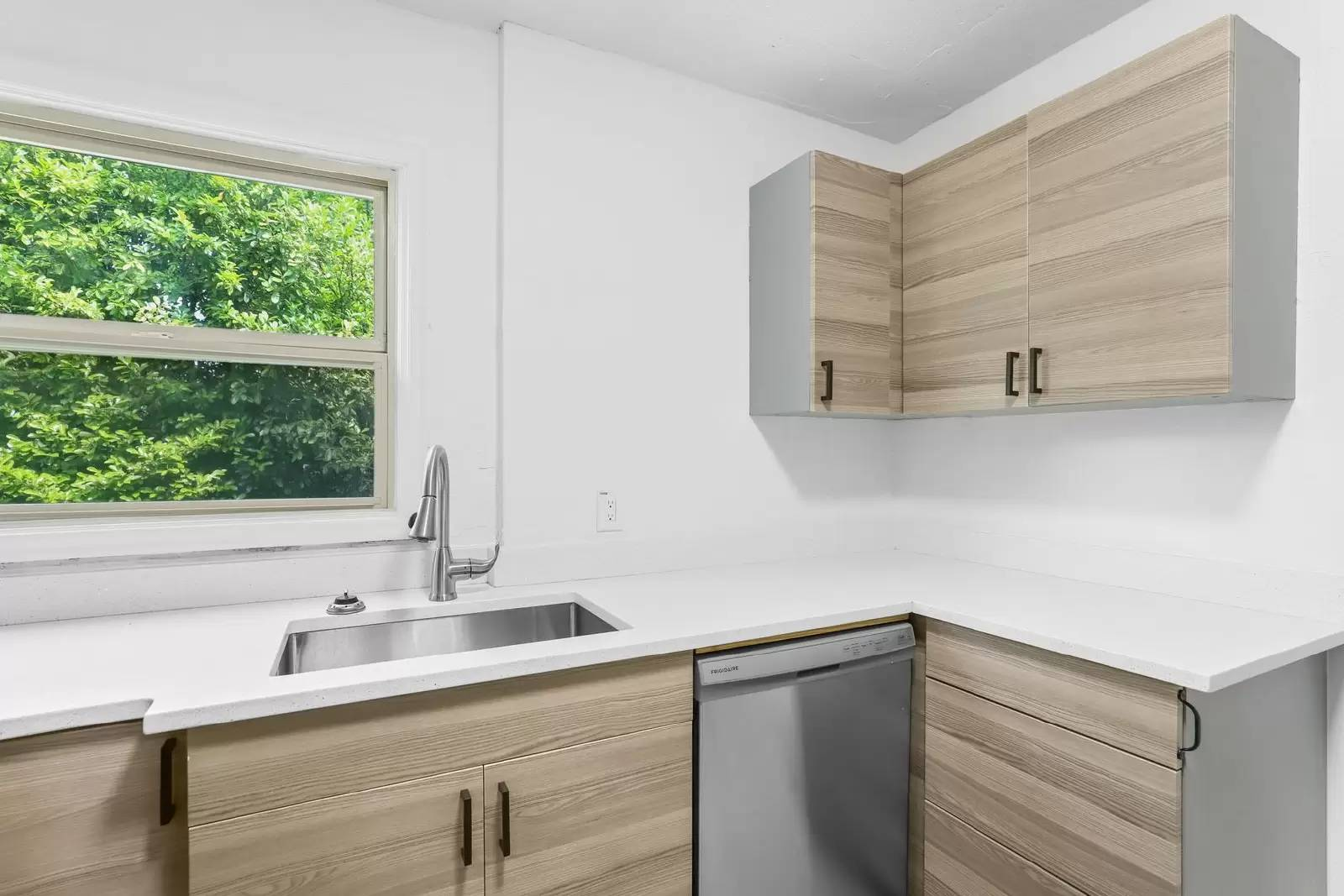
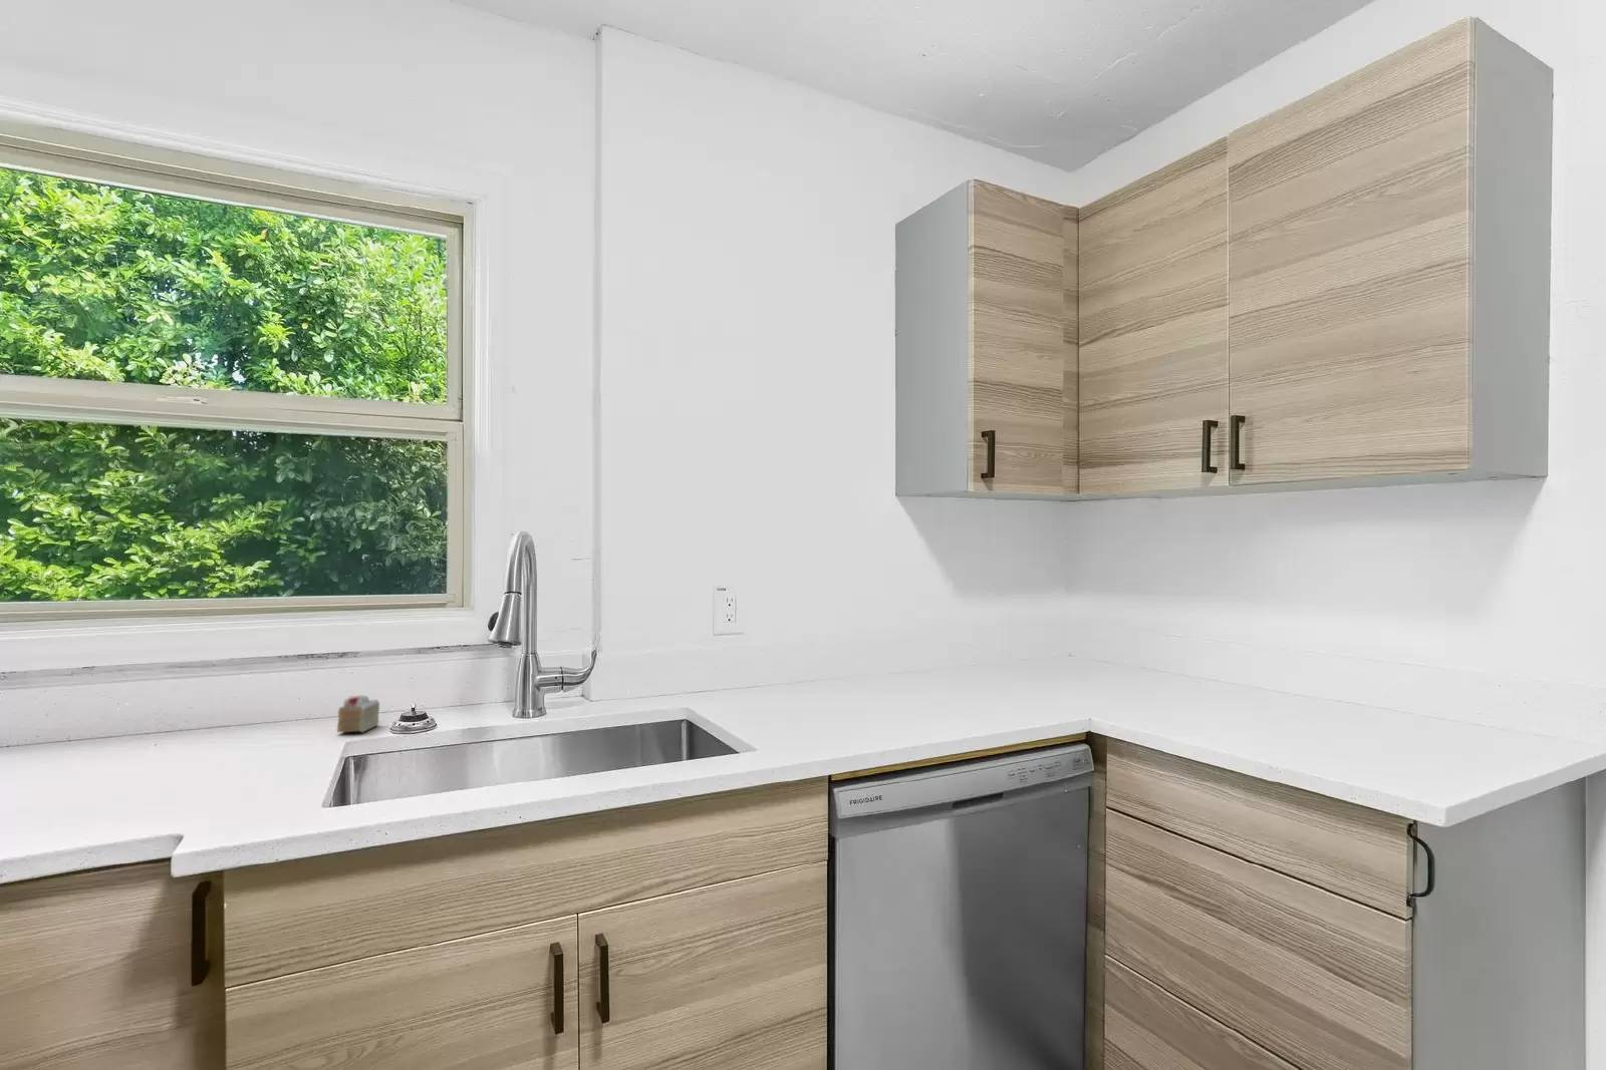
+ cake slice [336,694,380,734]
